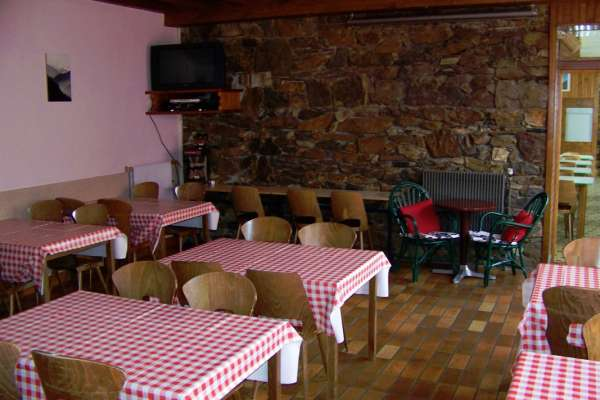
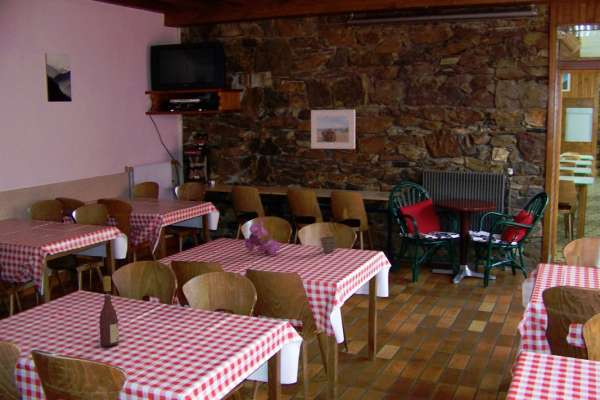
+ flower [244,218,281,257]
+ wine bottle [98,275,120,347]
+ flower pot [319,236,338,254]
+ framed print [310,109,356,150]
